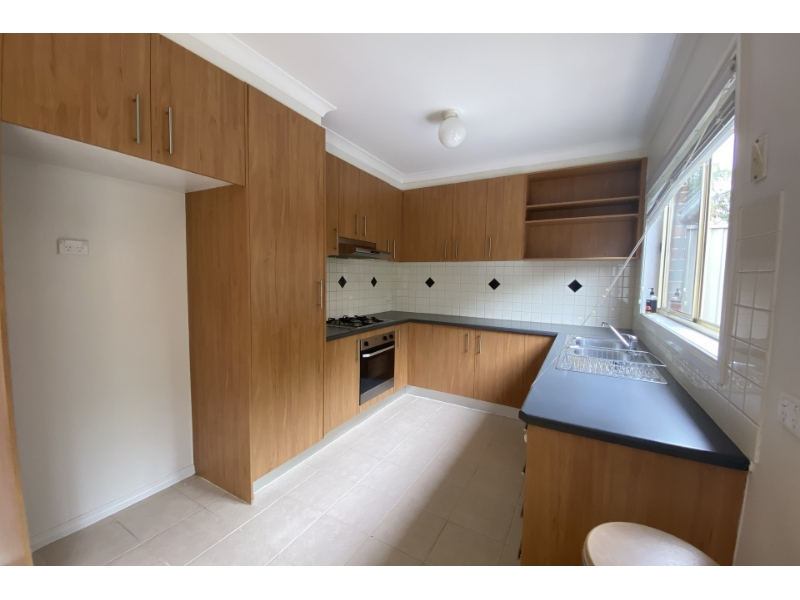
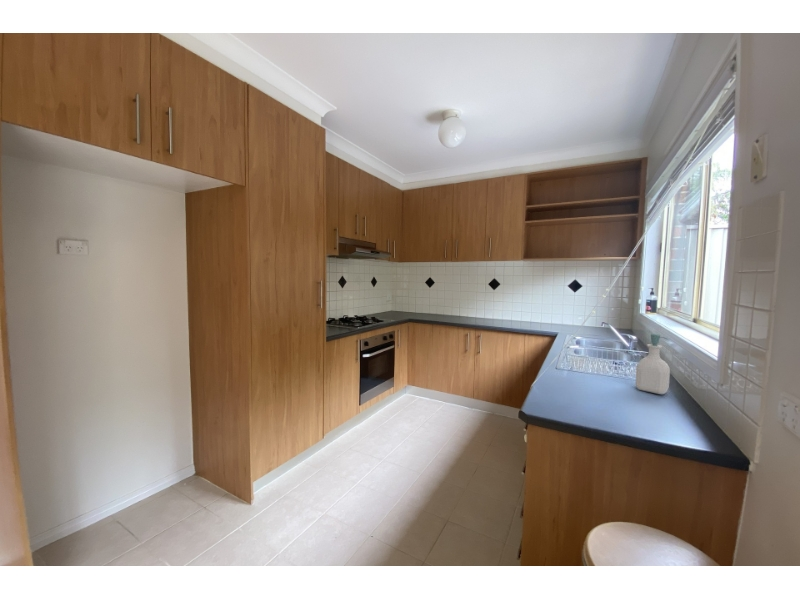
+ soap bottle [634,333,671,395]
